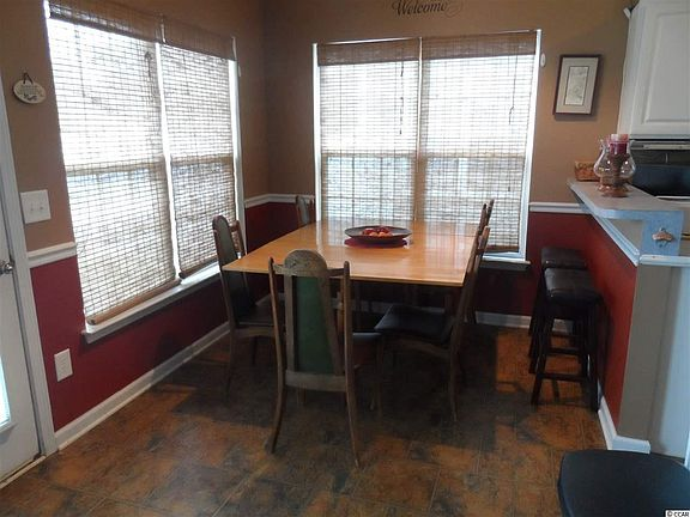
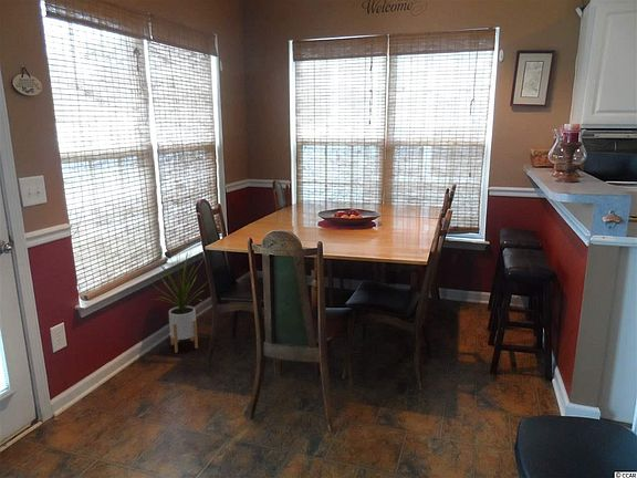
+ house plant [153,247,209,354]
